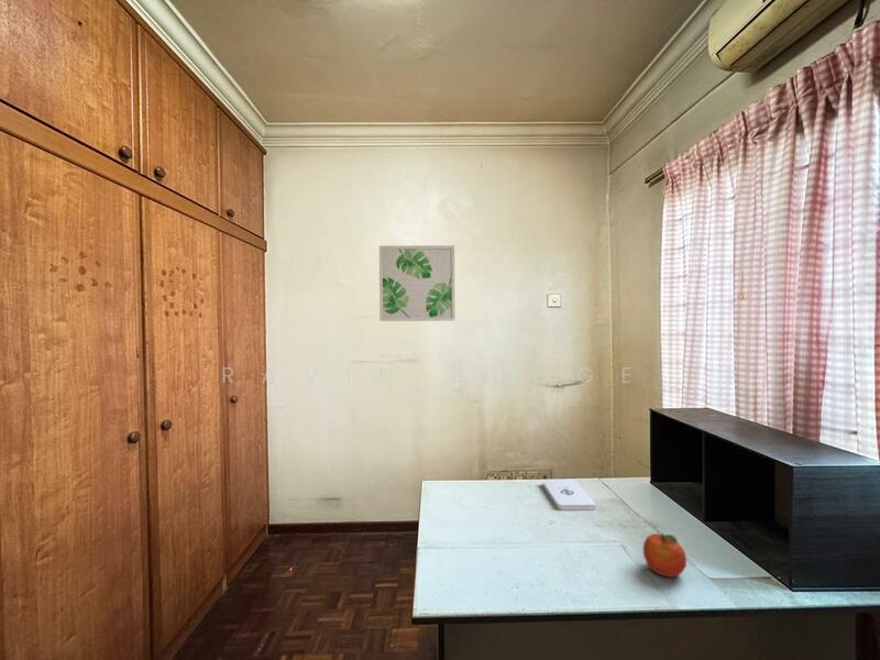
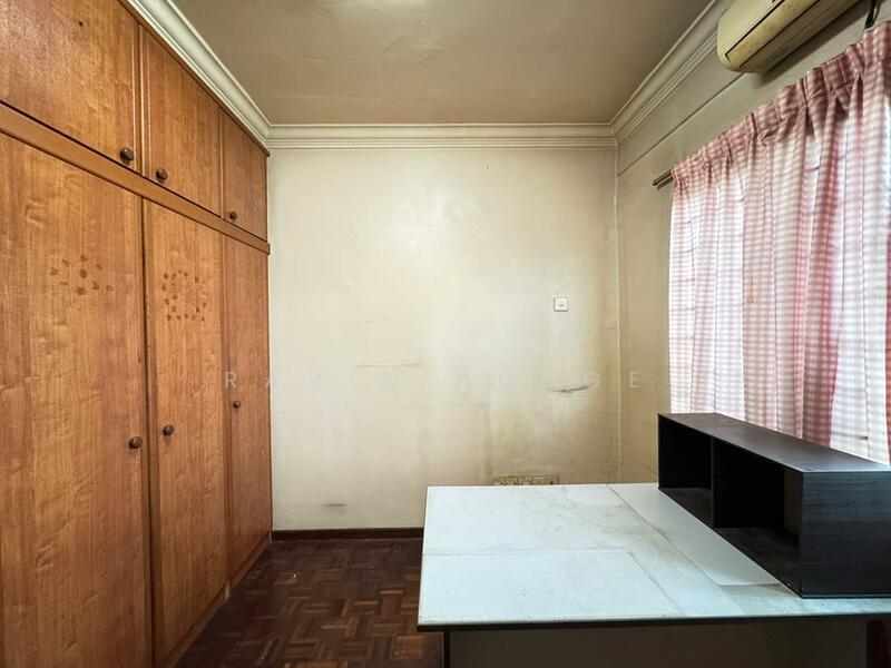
- notepad [541,479,597,510]
- wall art [378,244,455,322]
- fruit [642,532,688,579]
